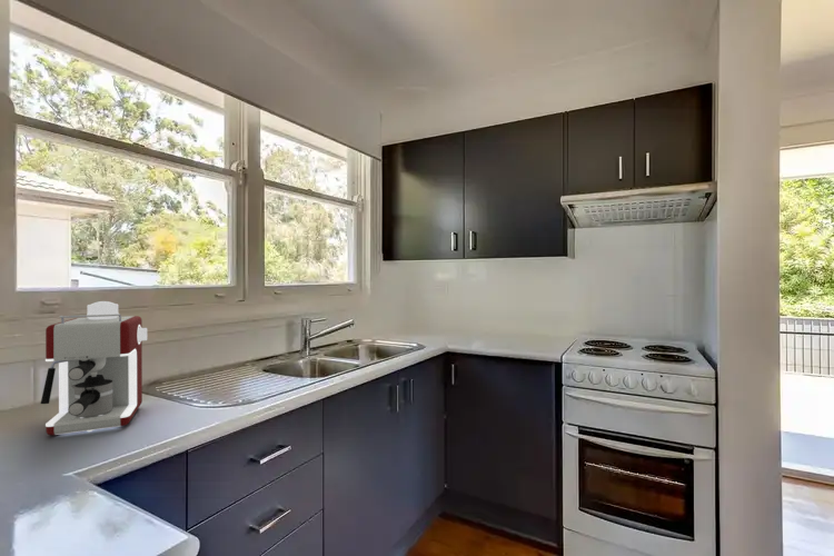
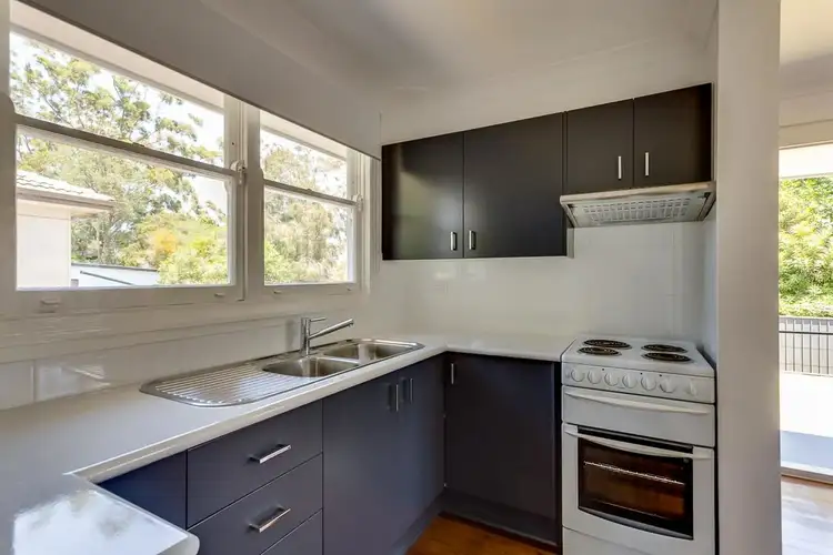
- coffee maker [40,300,148,436]
